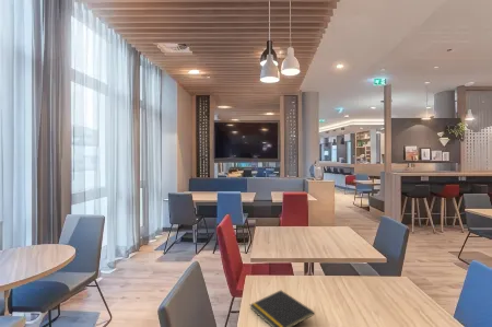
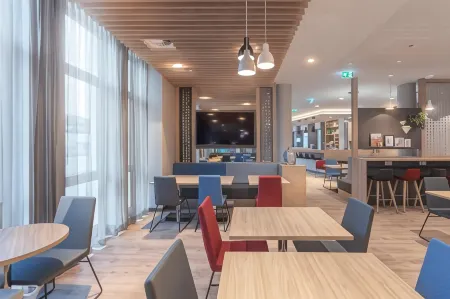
- notepad [249,289,316,327]
